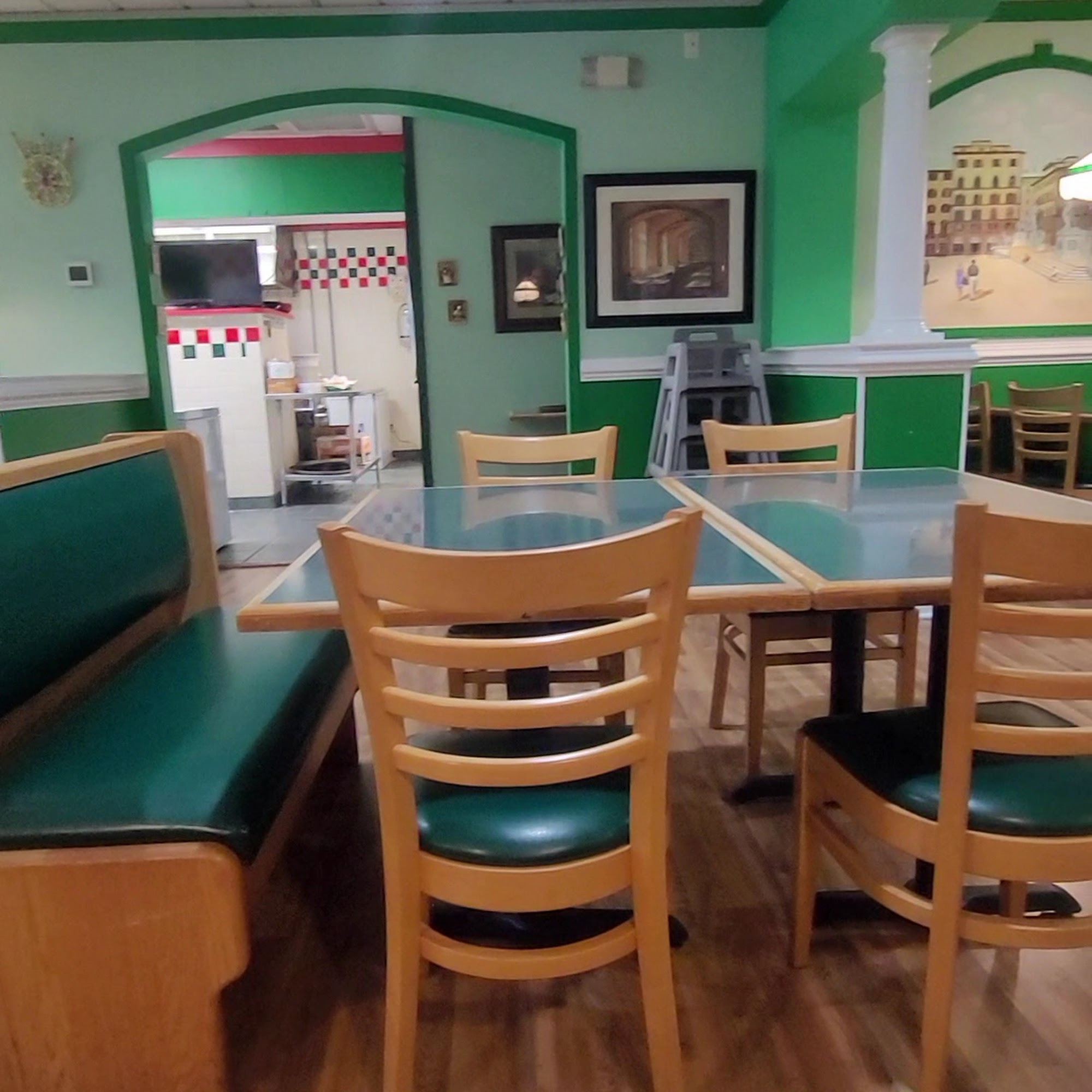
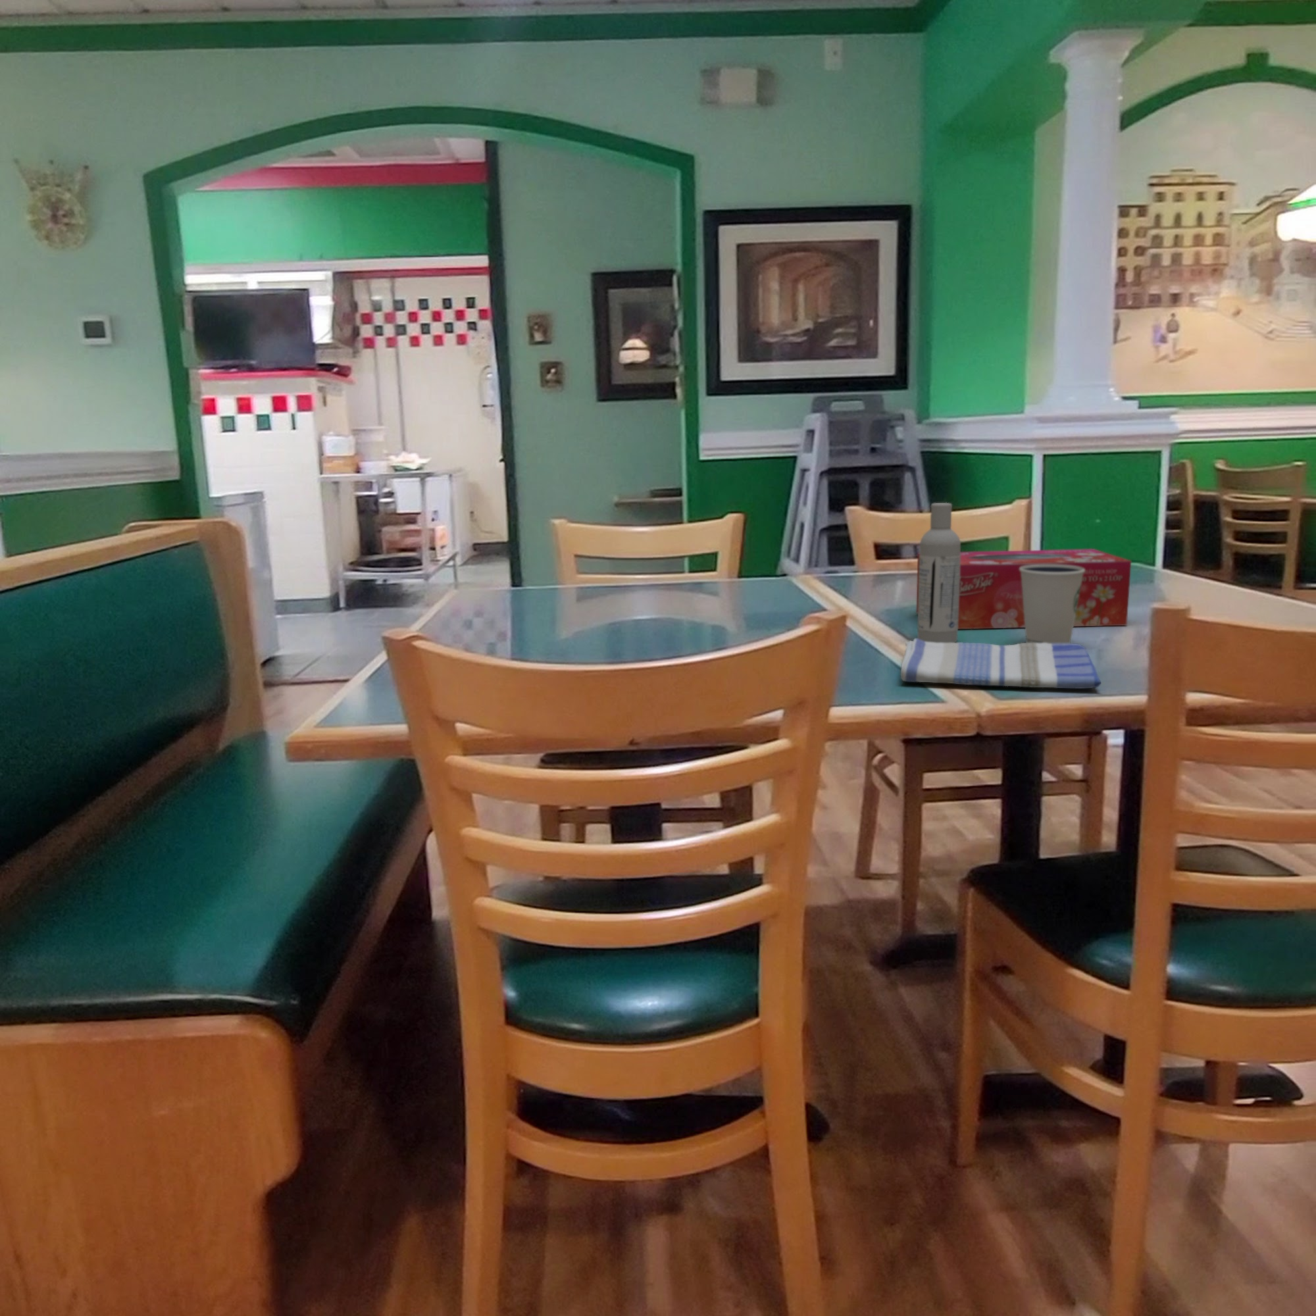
+ bottle [917,503,962,642]
+ dish towel [900,638,1101,689]
+ tissue box [915,548,1132,630]
+ dixie cup [1020,564,1085,644]
